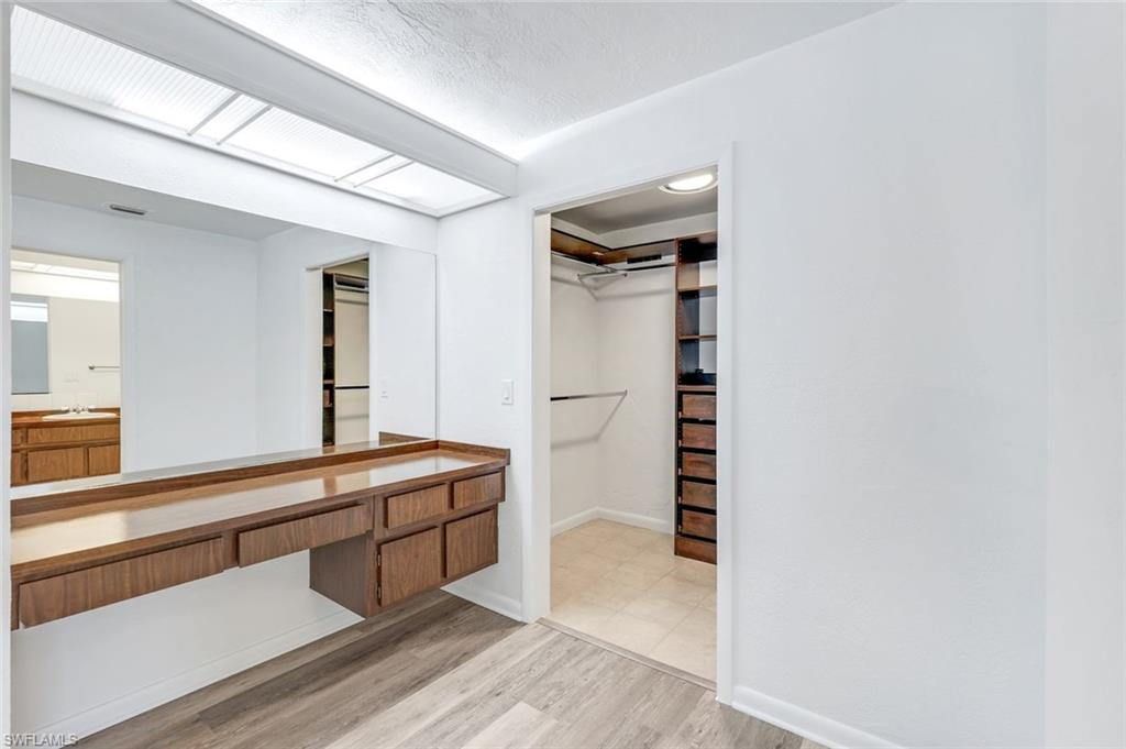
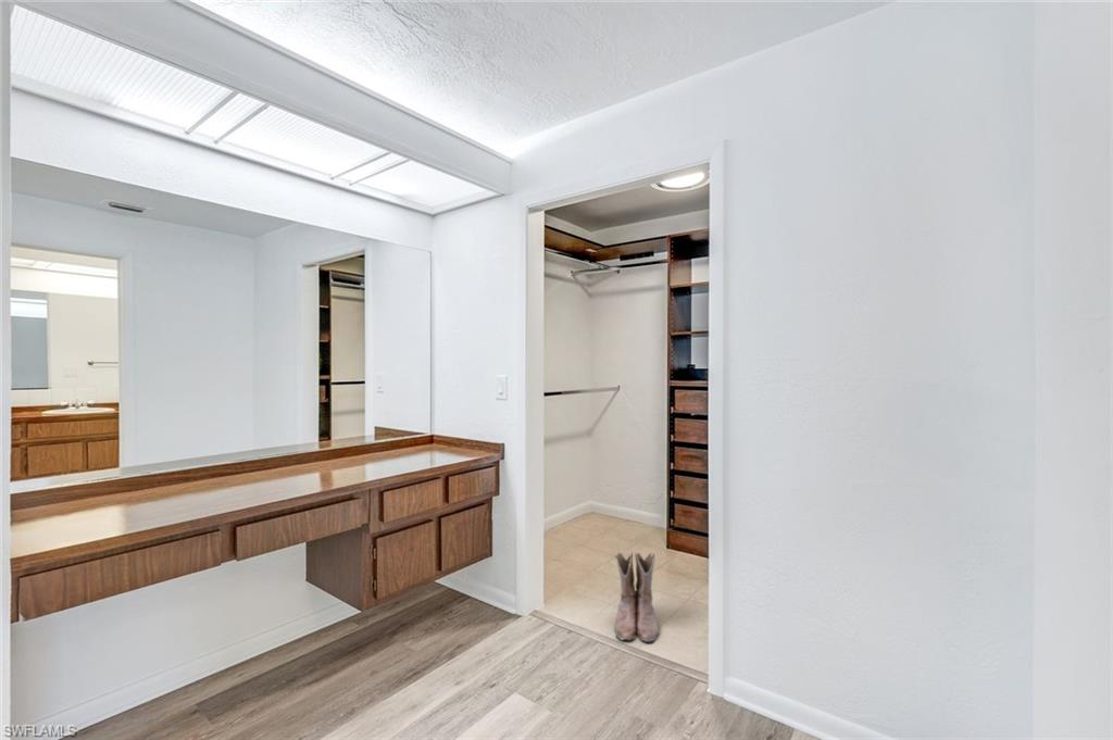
+ boots [614,551,660,643]
